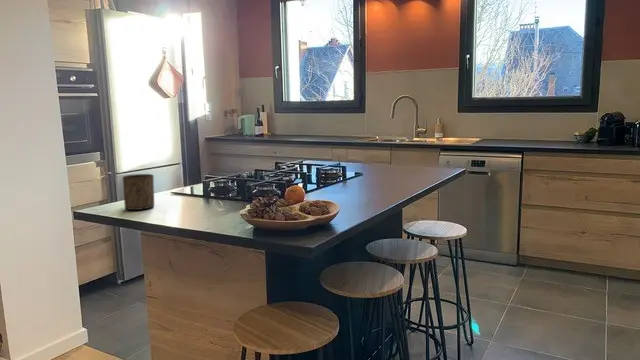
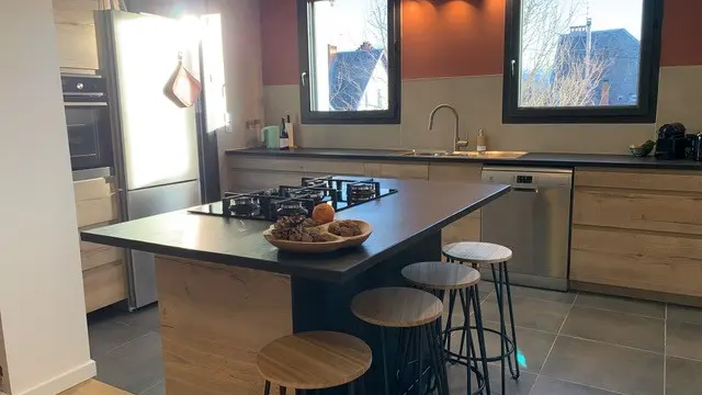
- cup [122,173,155,211]
